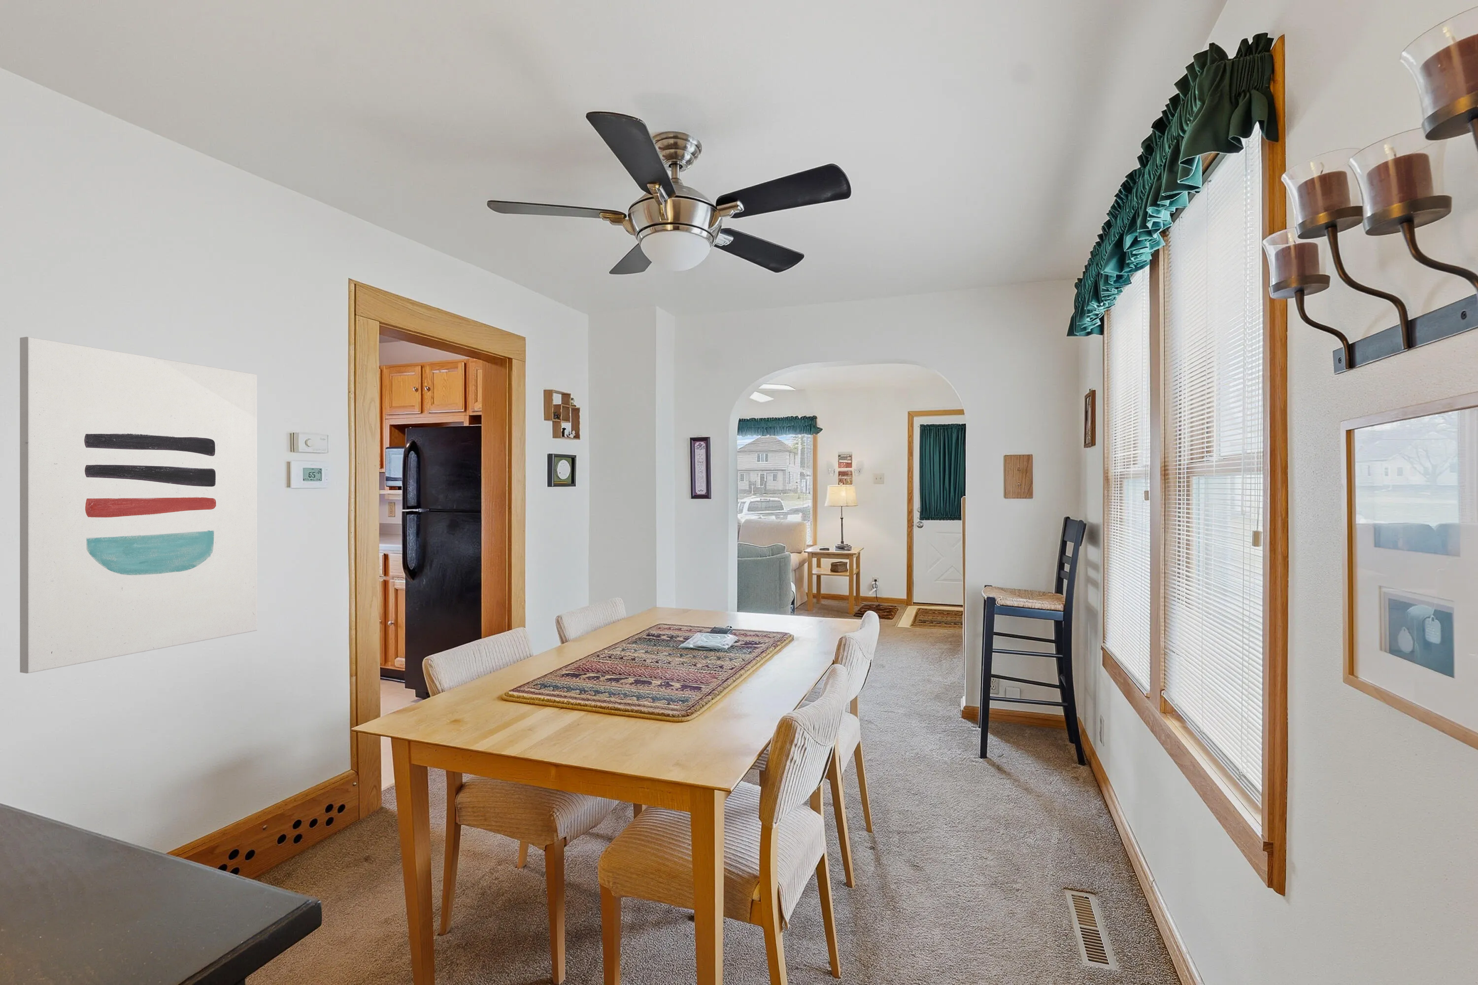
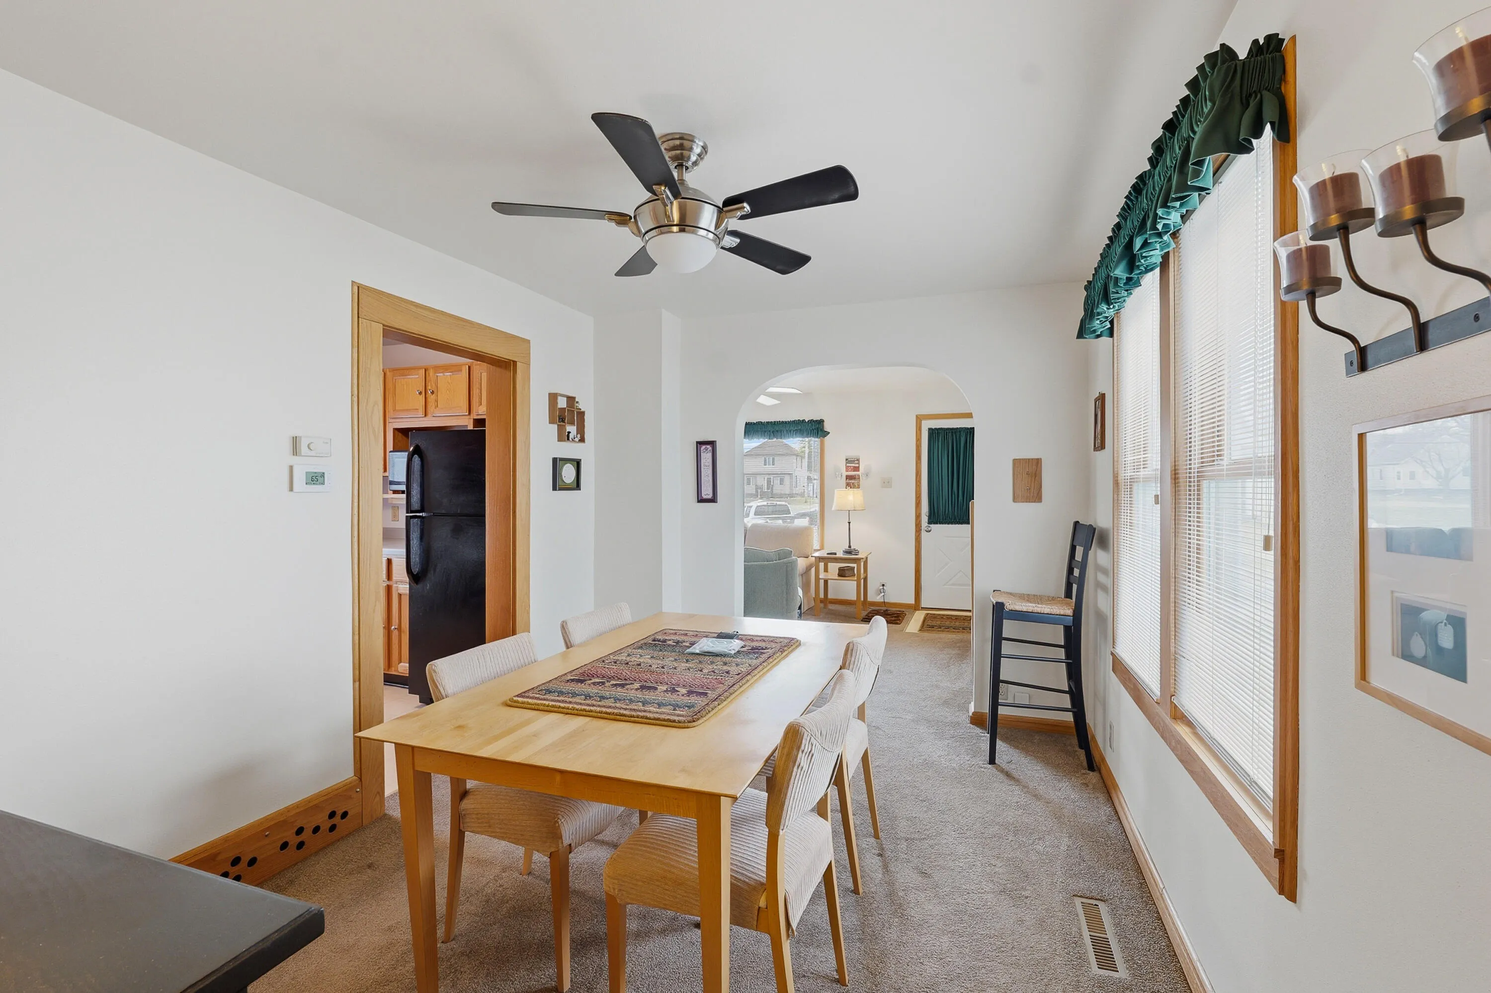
- wall art [19,336,257,674]
